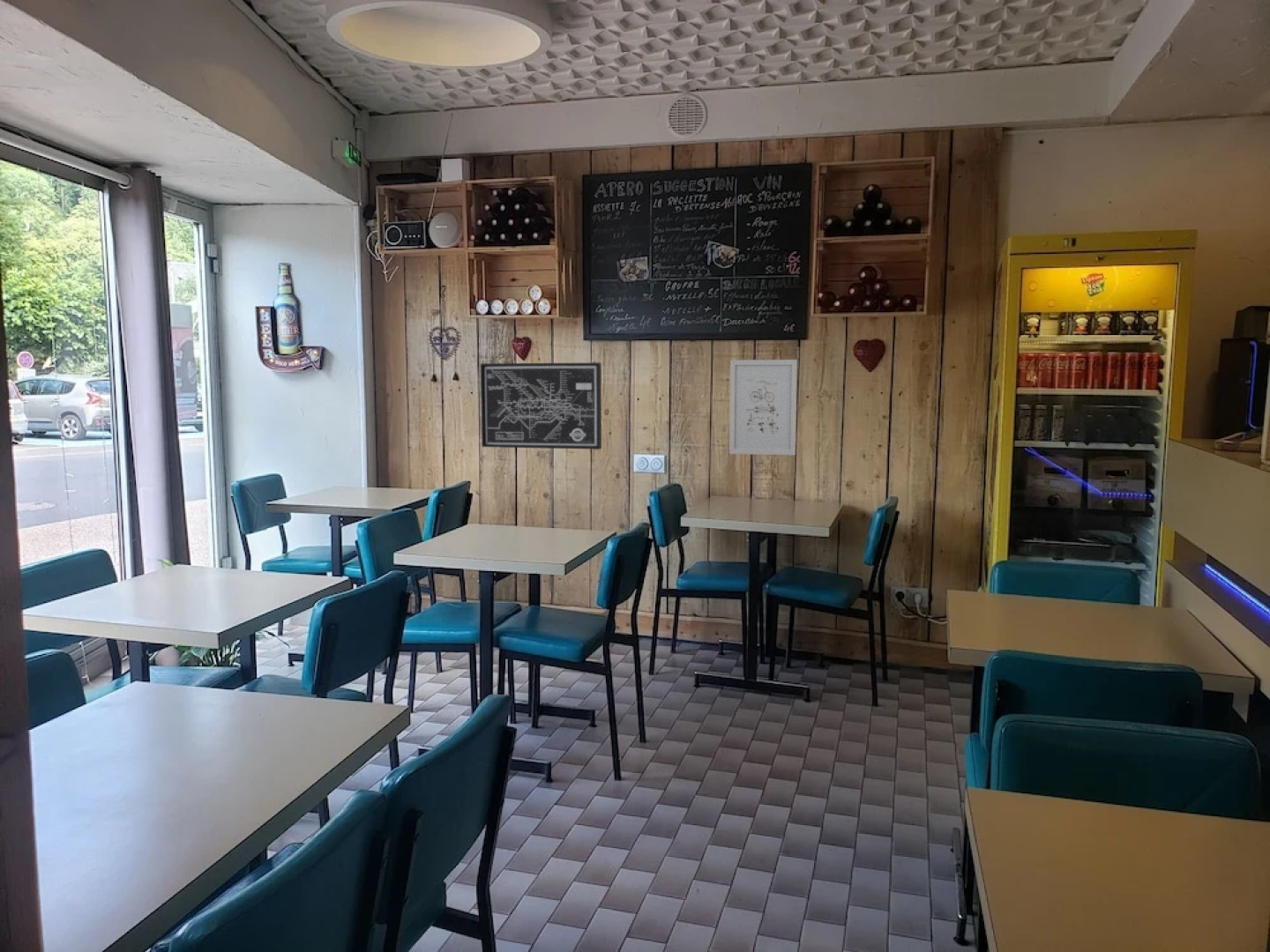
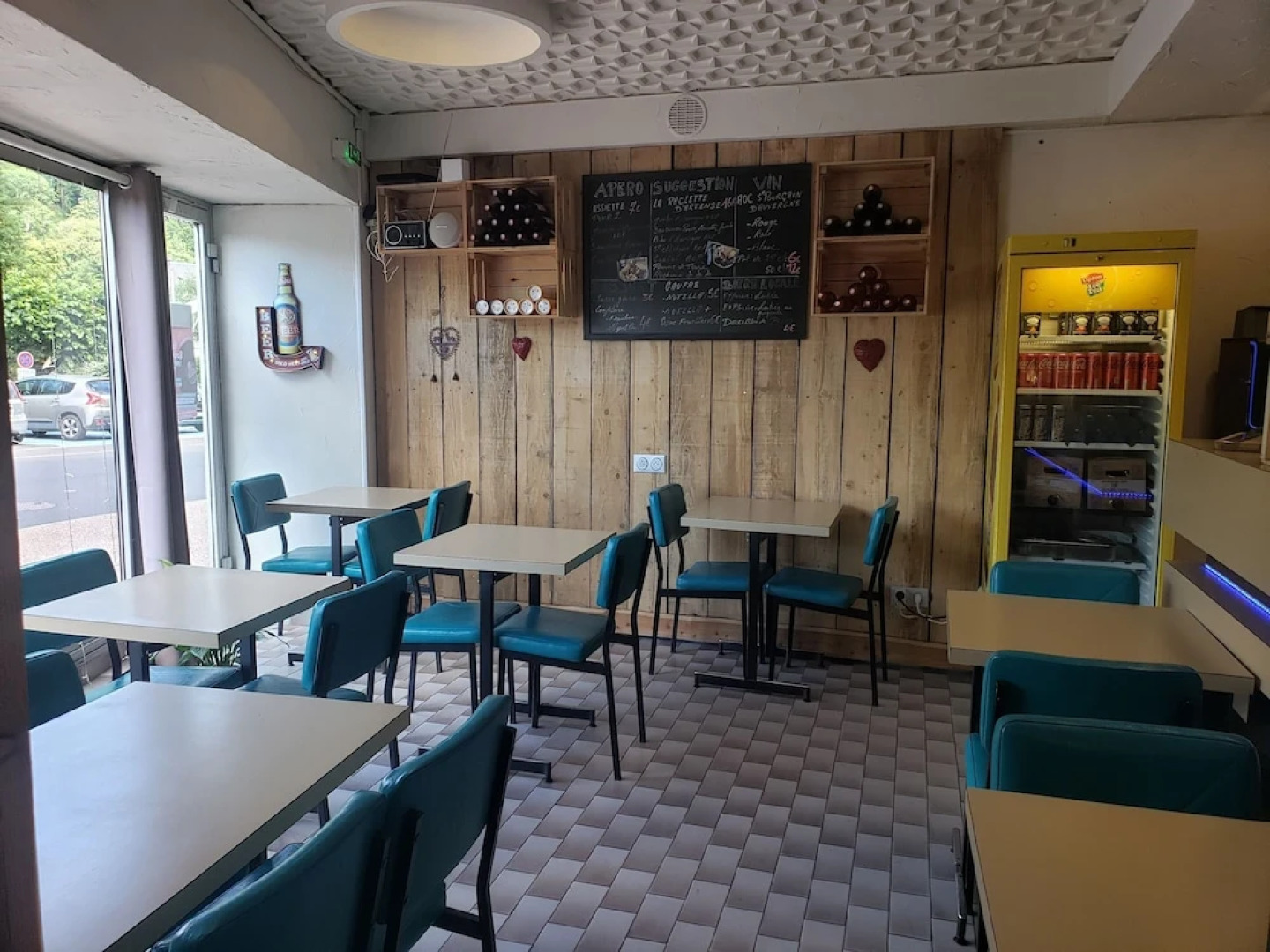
- wall art [728,359,798,456]
- wall art [480,362,602,450]
